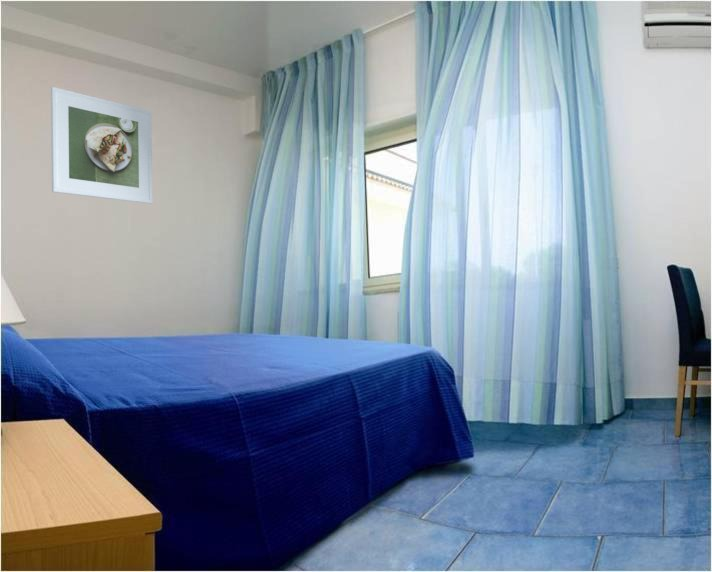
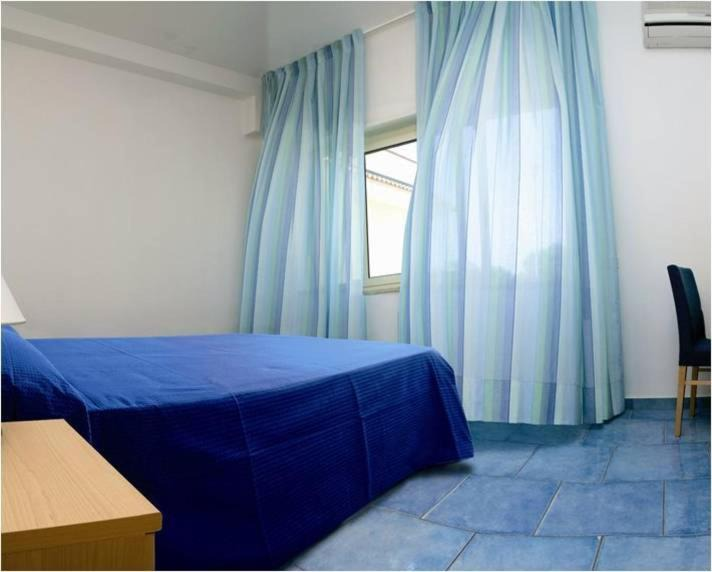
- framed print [50,86,154,205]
